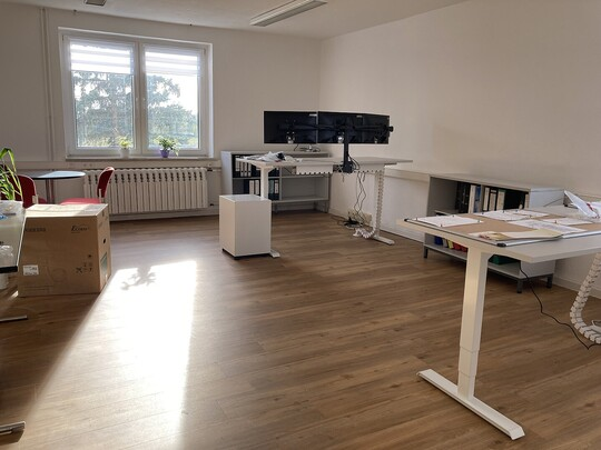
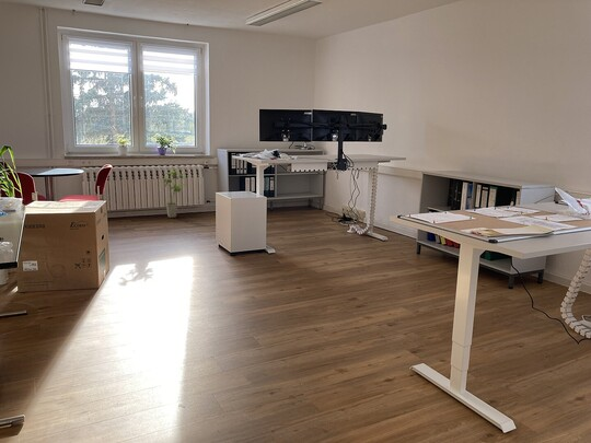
+ house plant [161,170,186,219]
